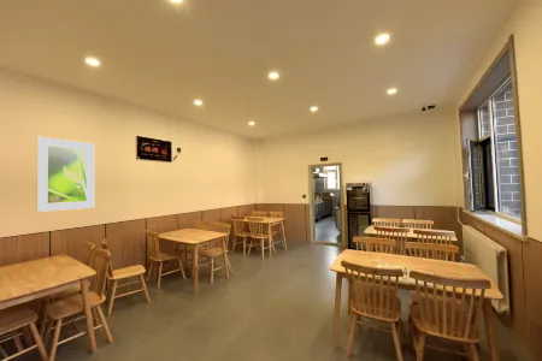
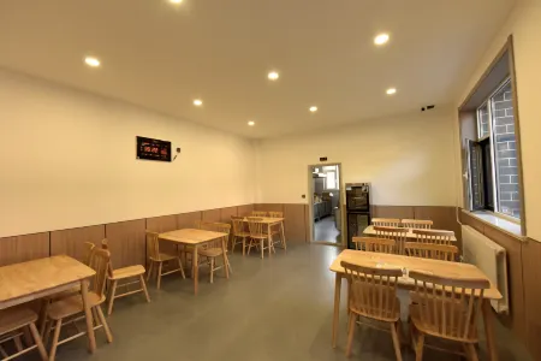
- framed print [36,136,95,213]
